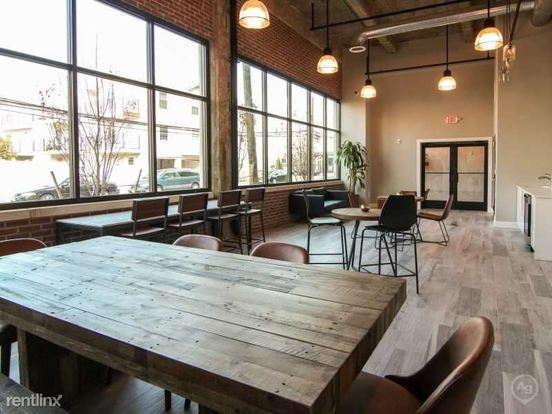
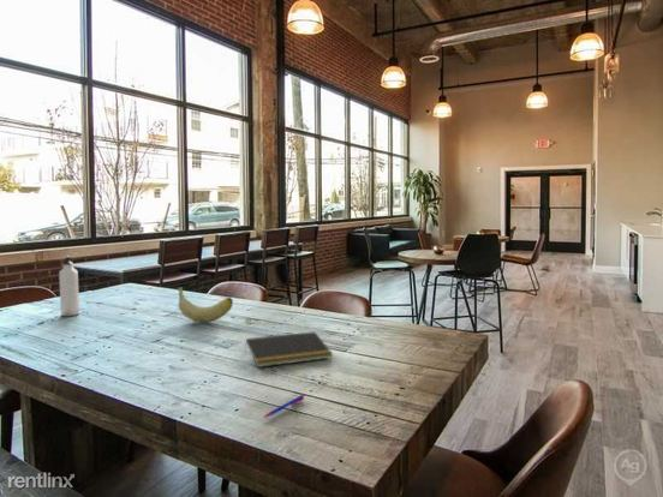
+ banana [177,286,234,323]
+ pen [262,393,306,419]
+ notepad [244,330,334,369]
+ water bottle [58,255,80,317]
